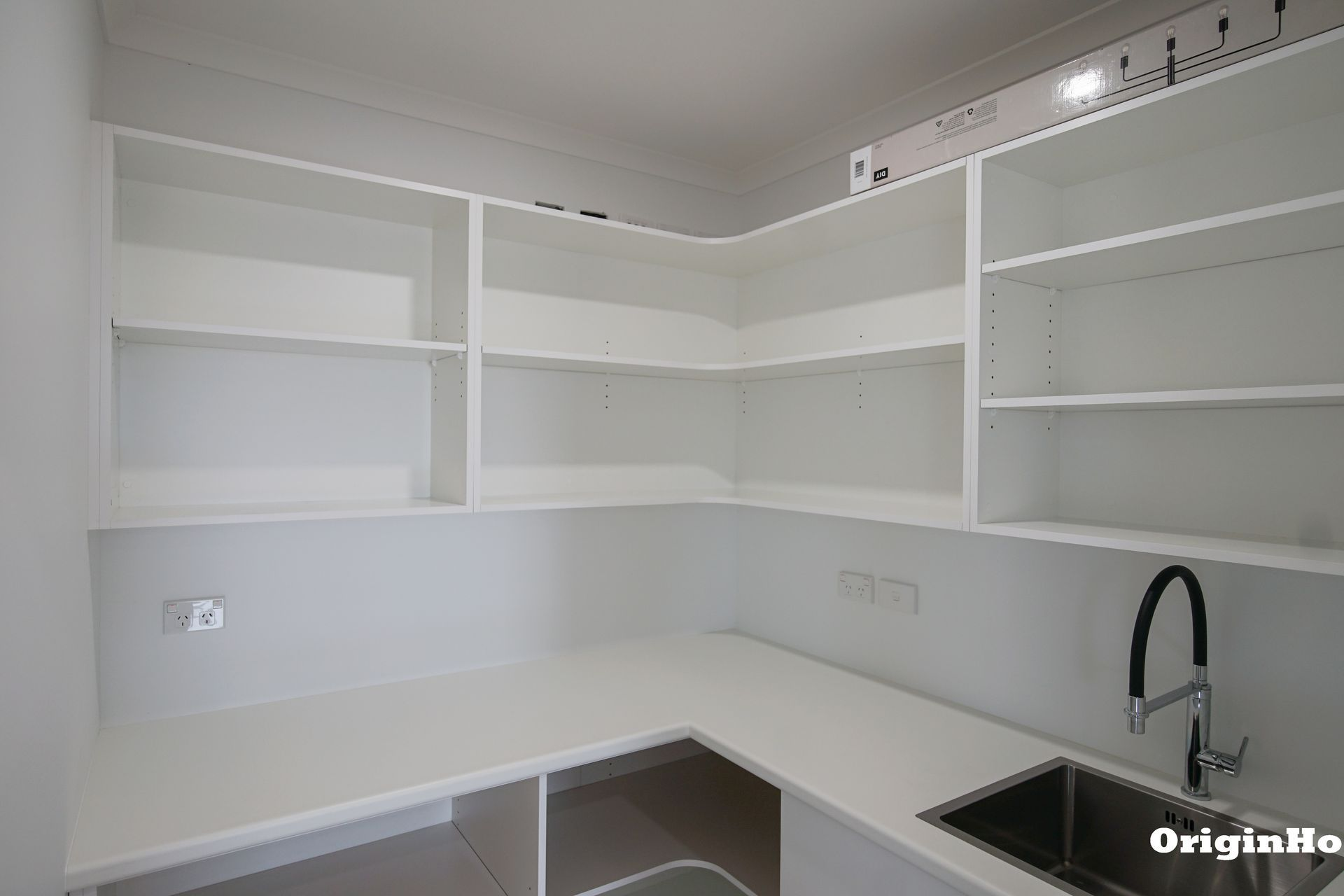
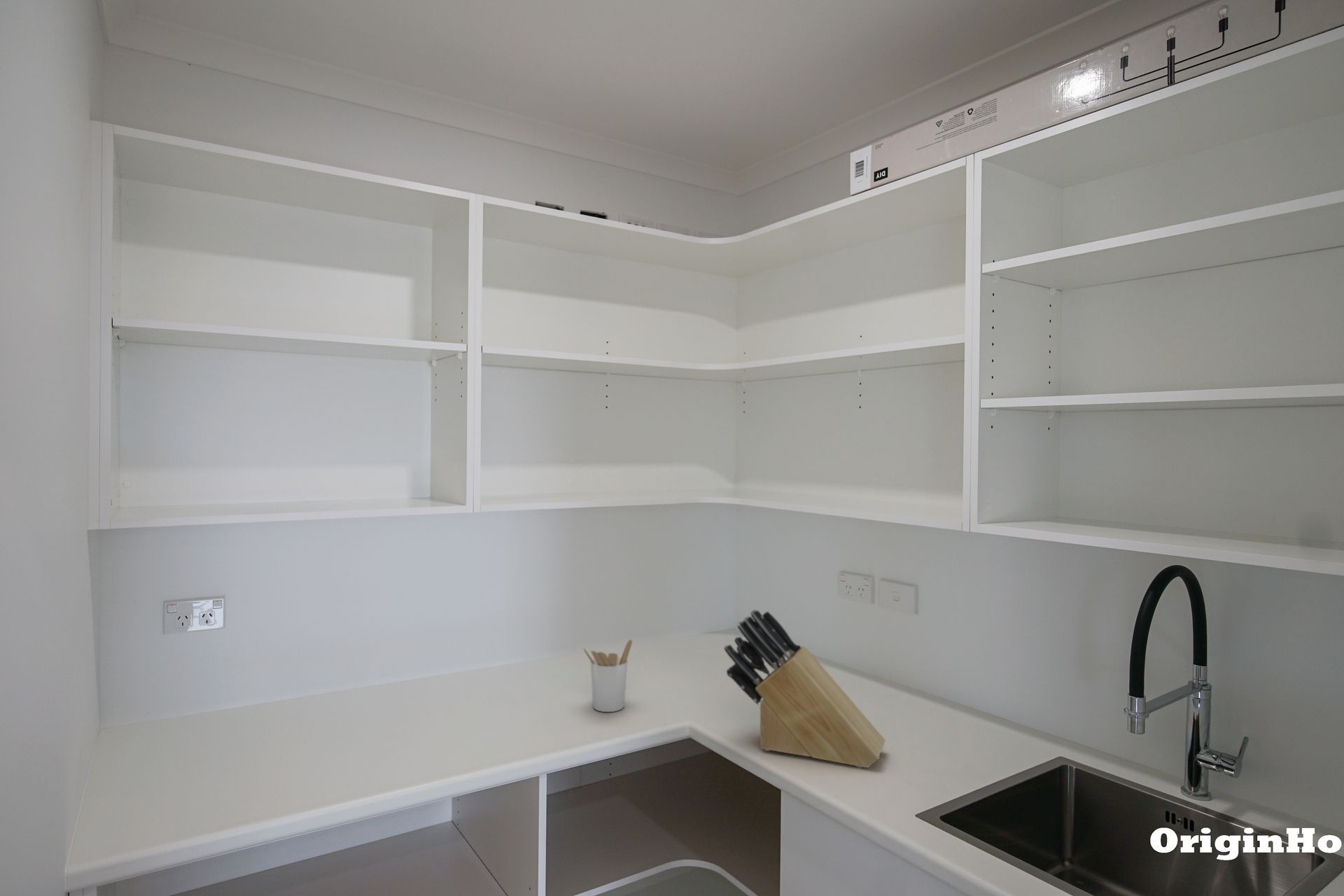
+ utensil holder [582,639,633,713]
+ knife block [723,609,886,769]
